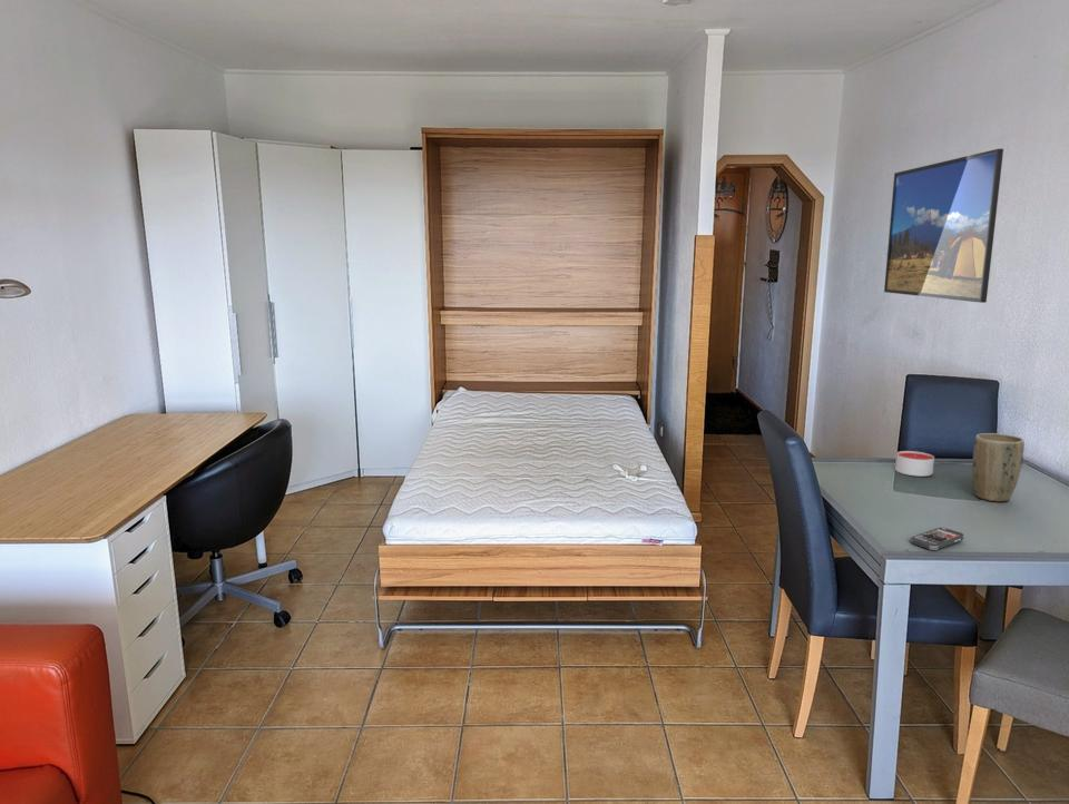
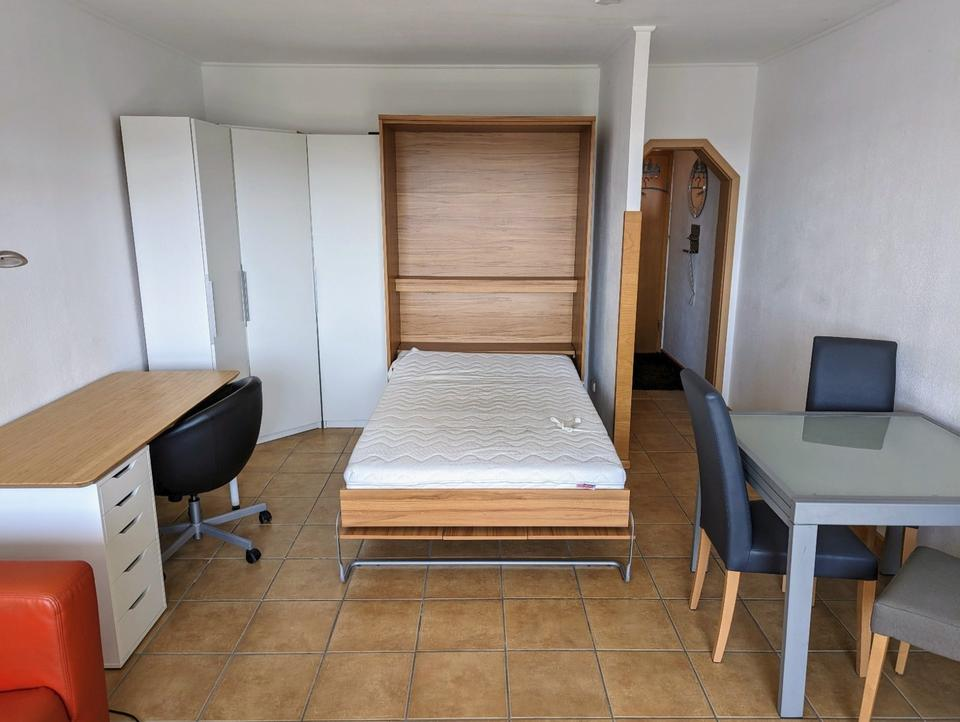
- smartphone [910,527,965,551]
- plant pot [971,432,1026,503]
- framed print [883,148,1004,304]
- candle [894,450,935,478]
